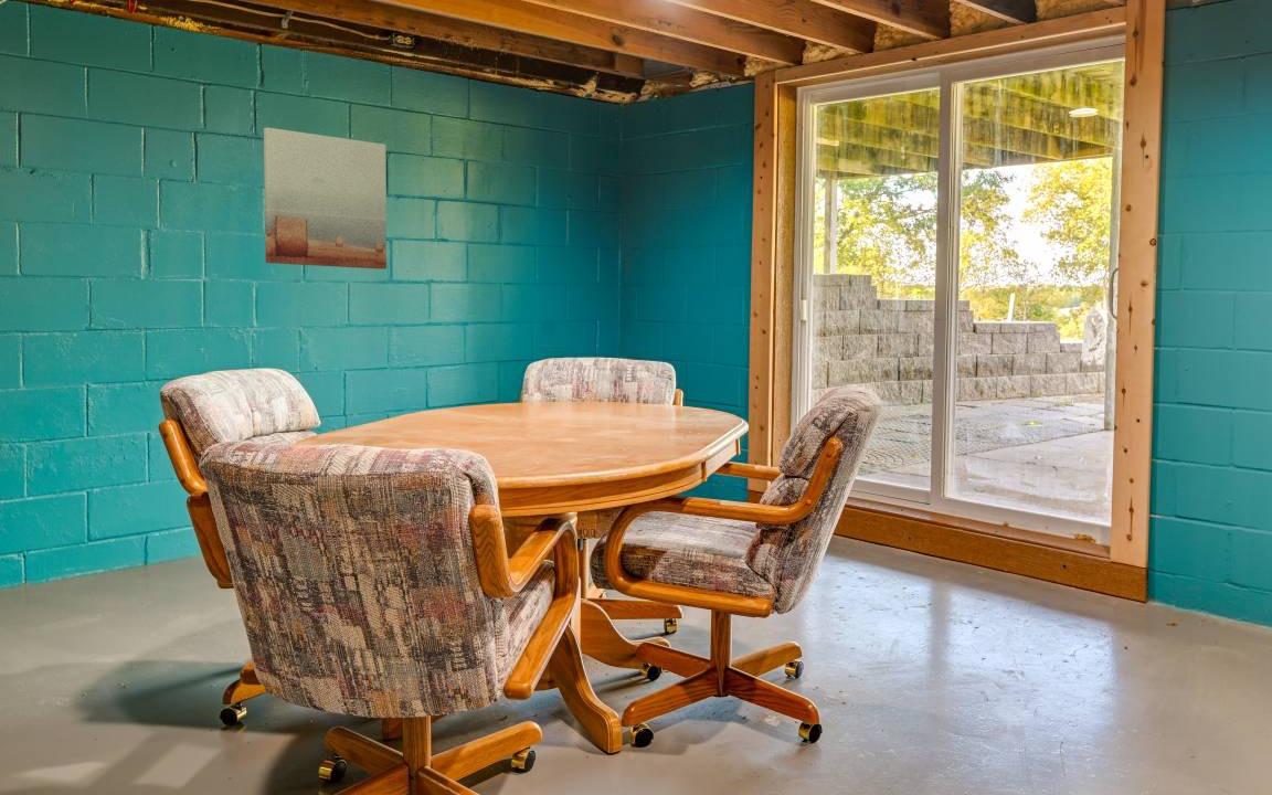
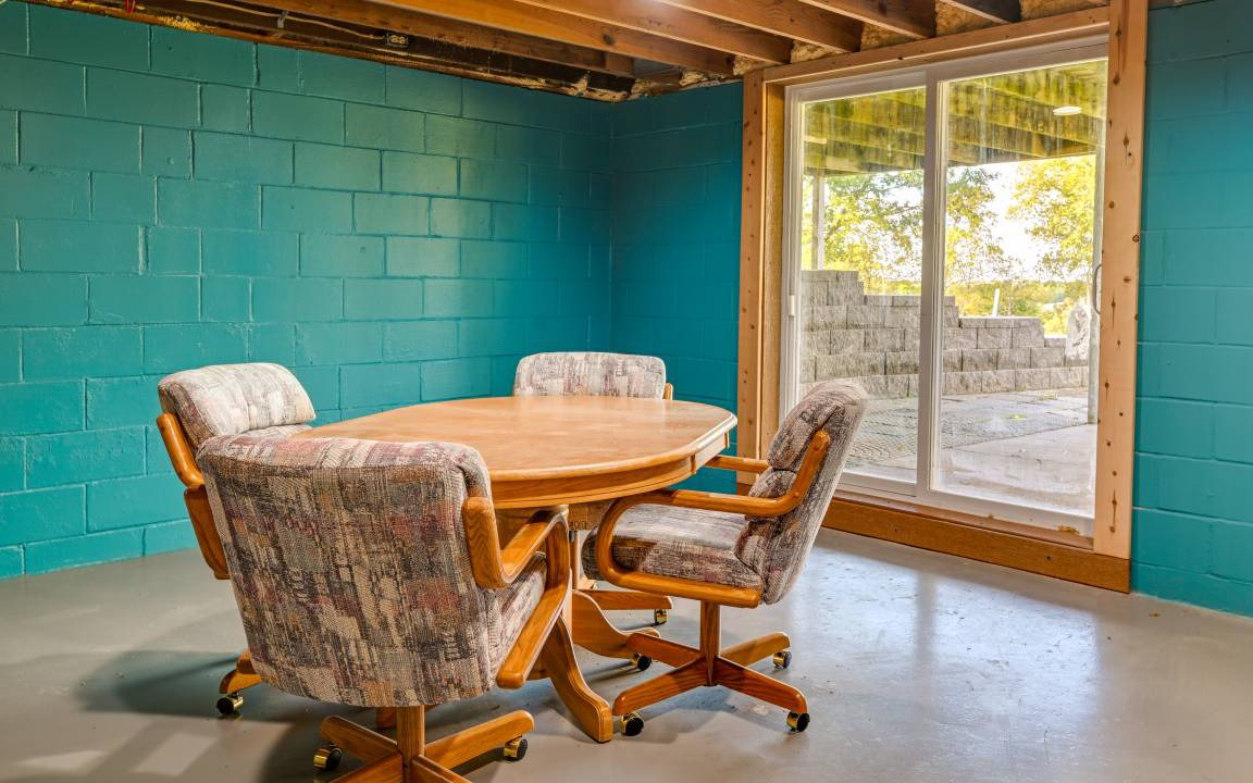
- wall art [263,127,388,271]
